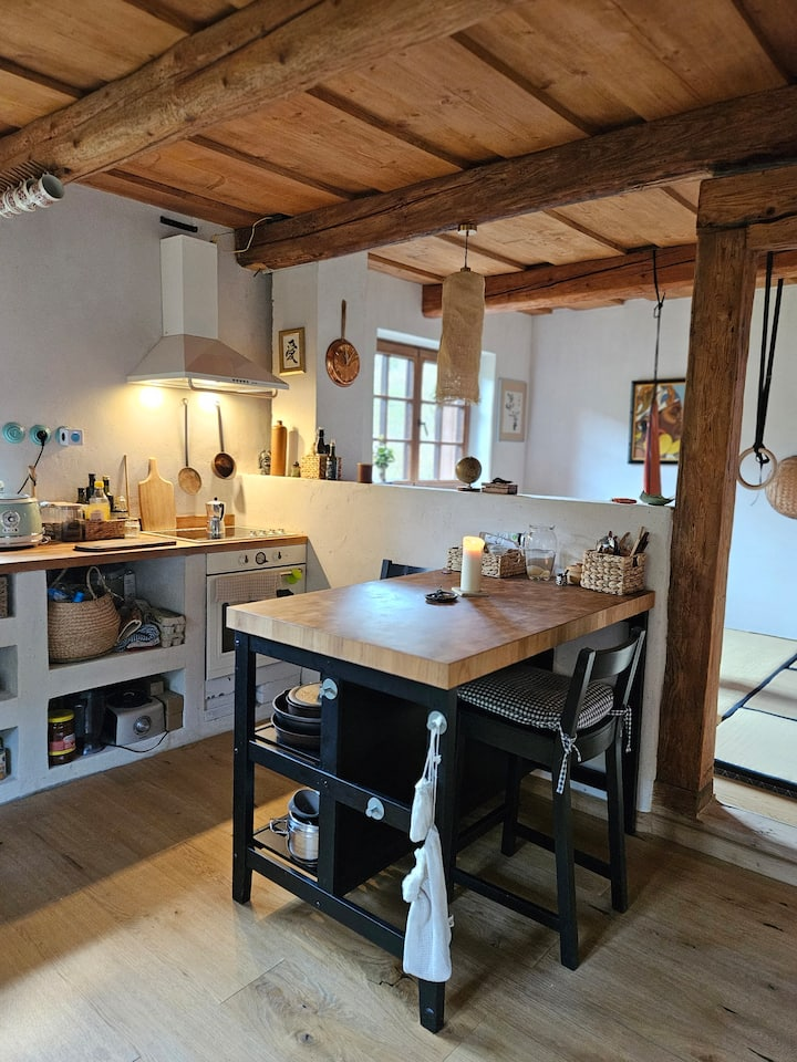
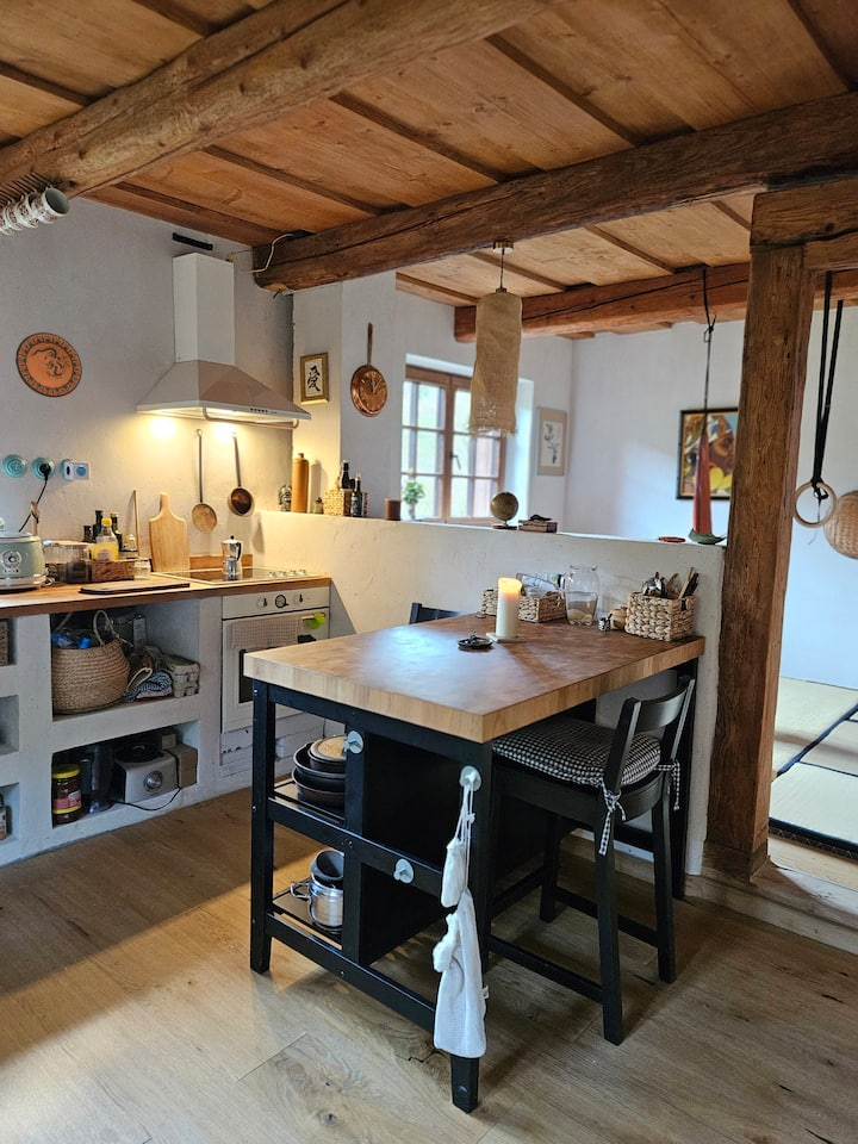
+ decorative plate [14,331,83,399]
